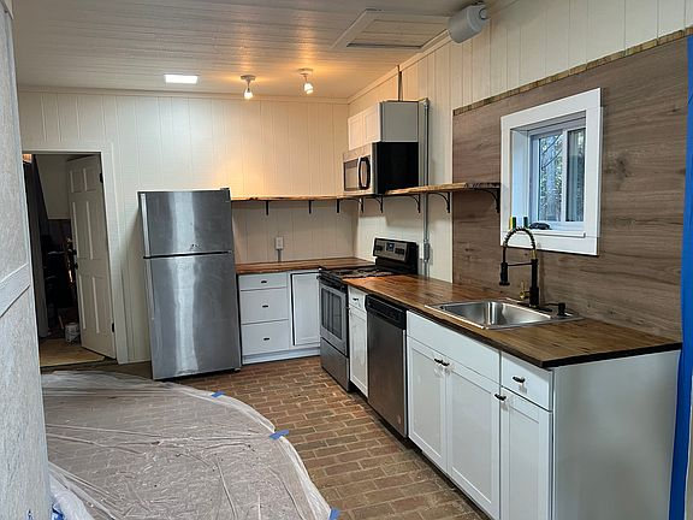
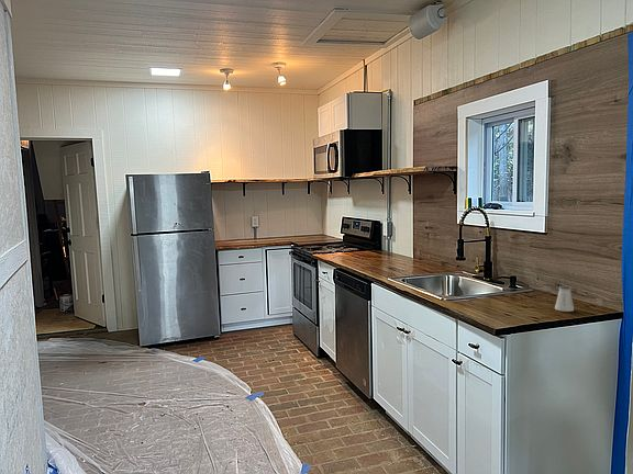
+ saltshaker [554,284,575,313]
